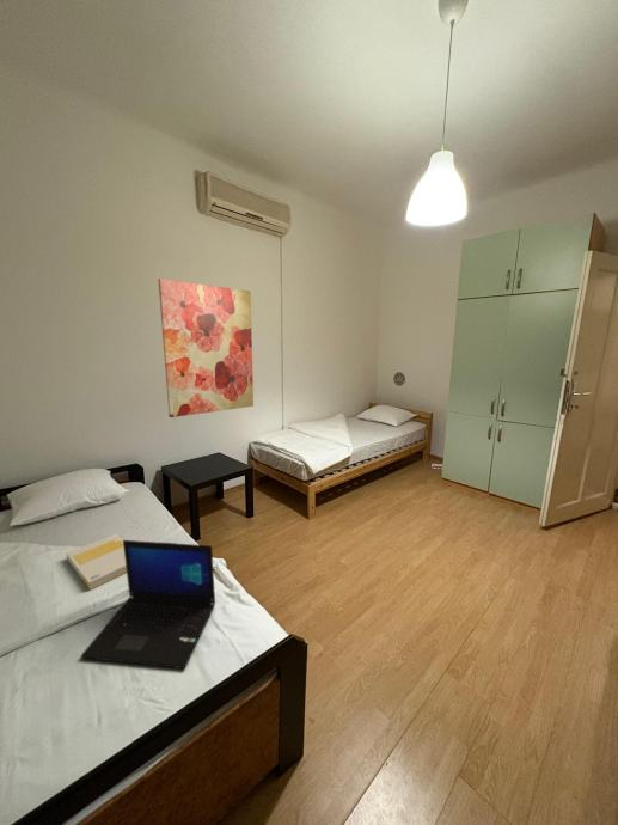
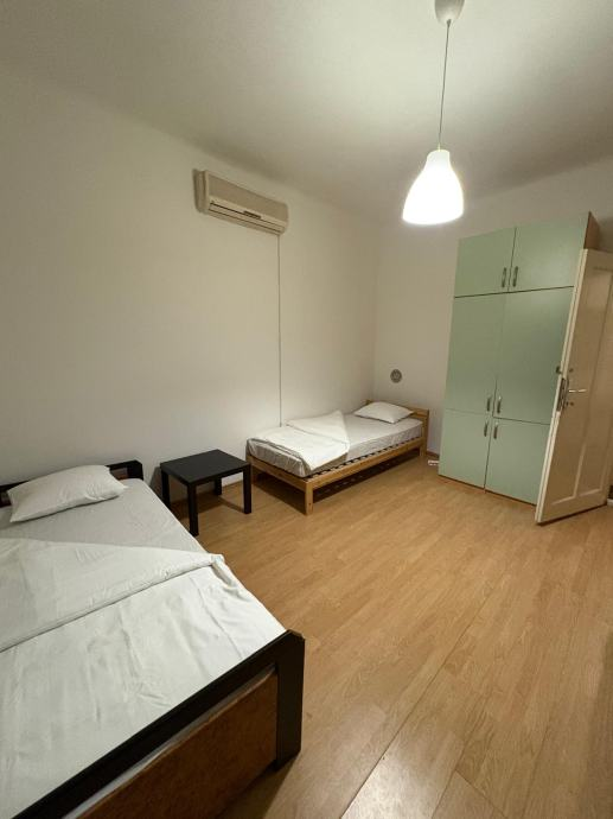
- wall art [157,277,255,418]
- book [66,533,127,591]
- laptop [80,539,216,670]
